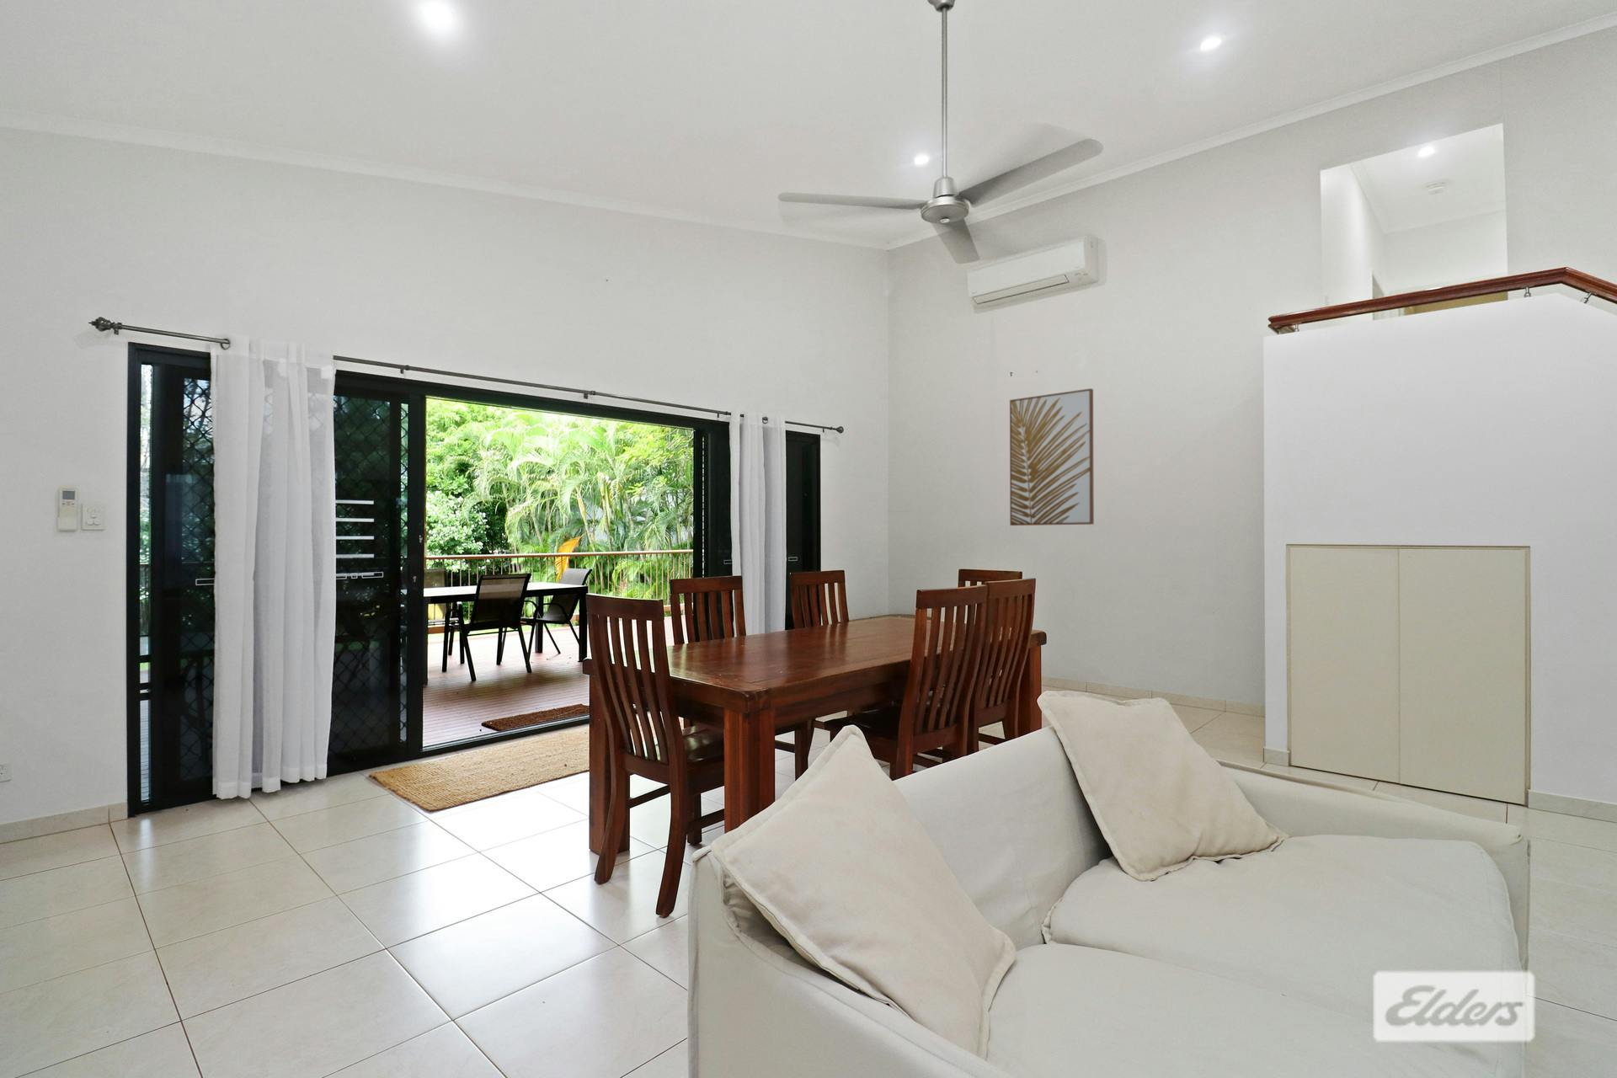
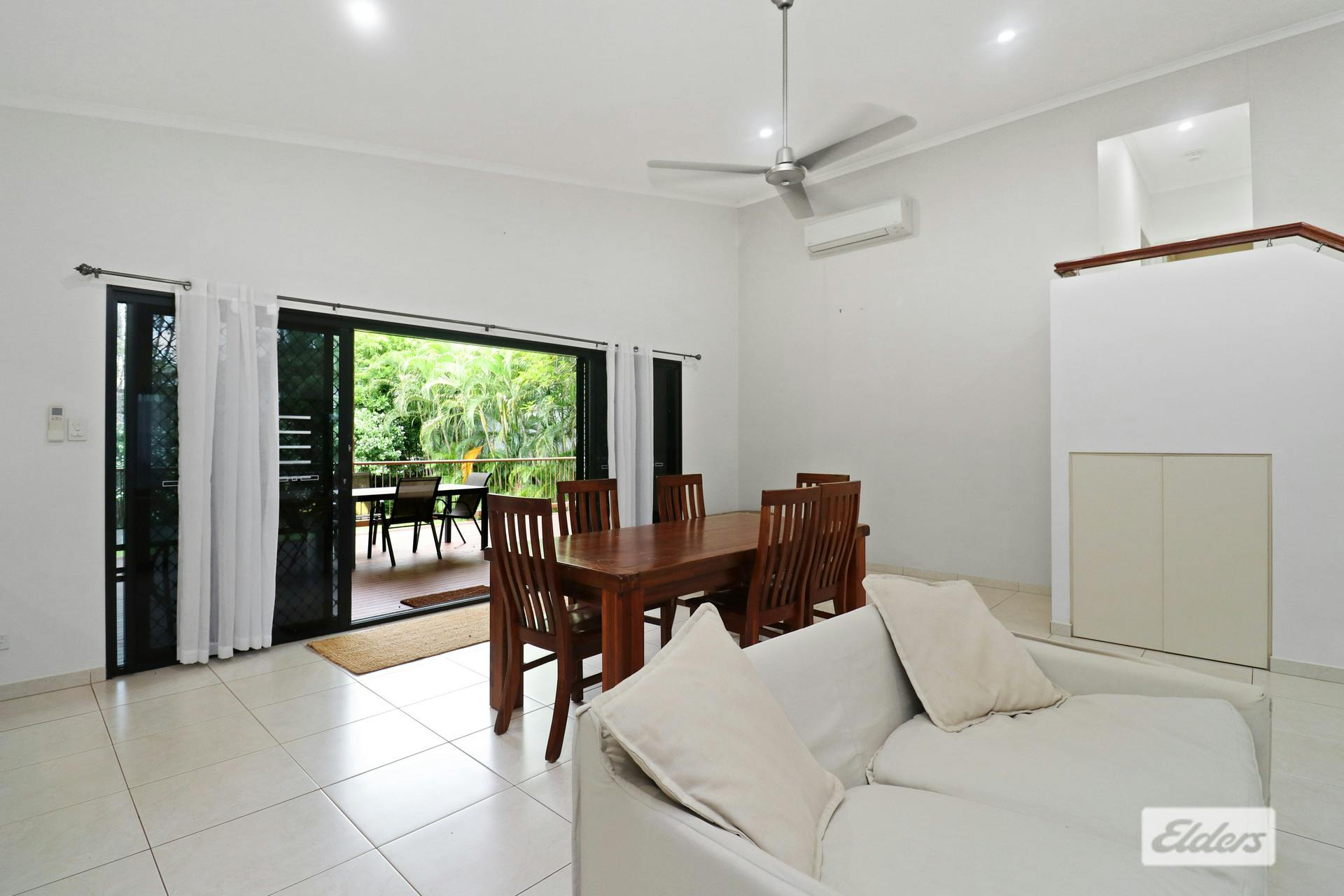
- wall art [1009,387,1095,526]
